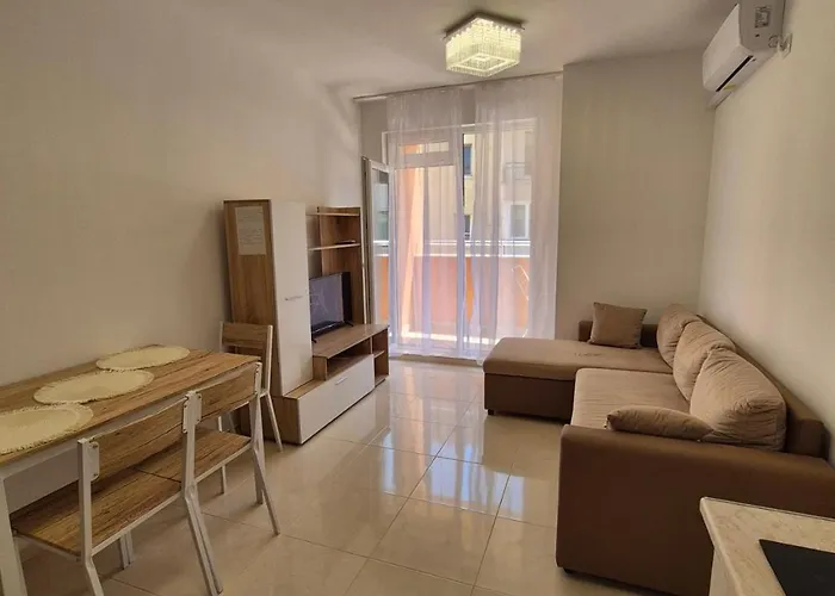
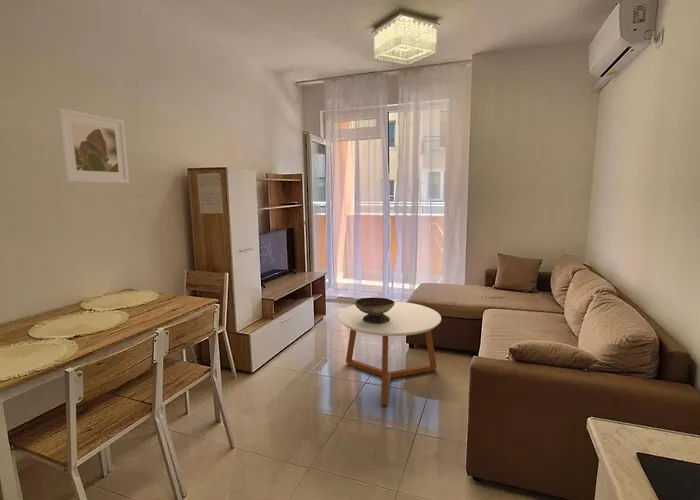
+ decorative bowl [354,297,395,324]
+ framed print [55,107,130,184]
+ coffee table [337,300,442,406]
